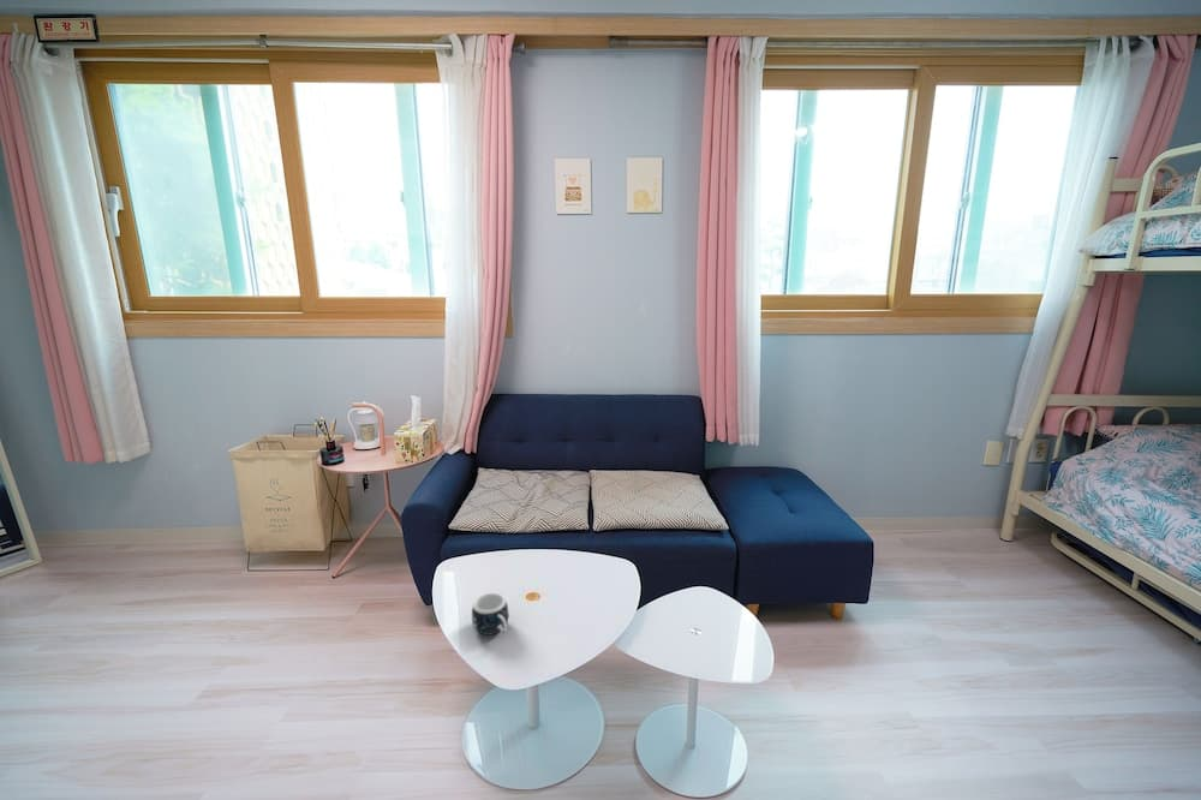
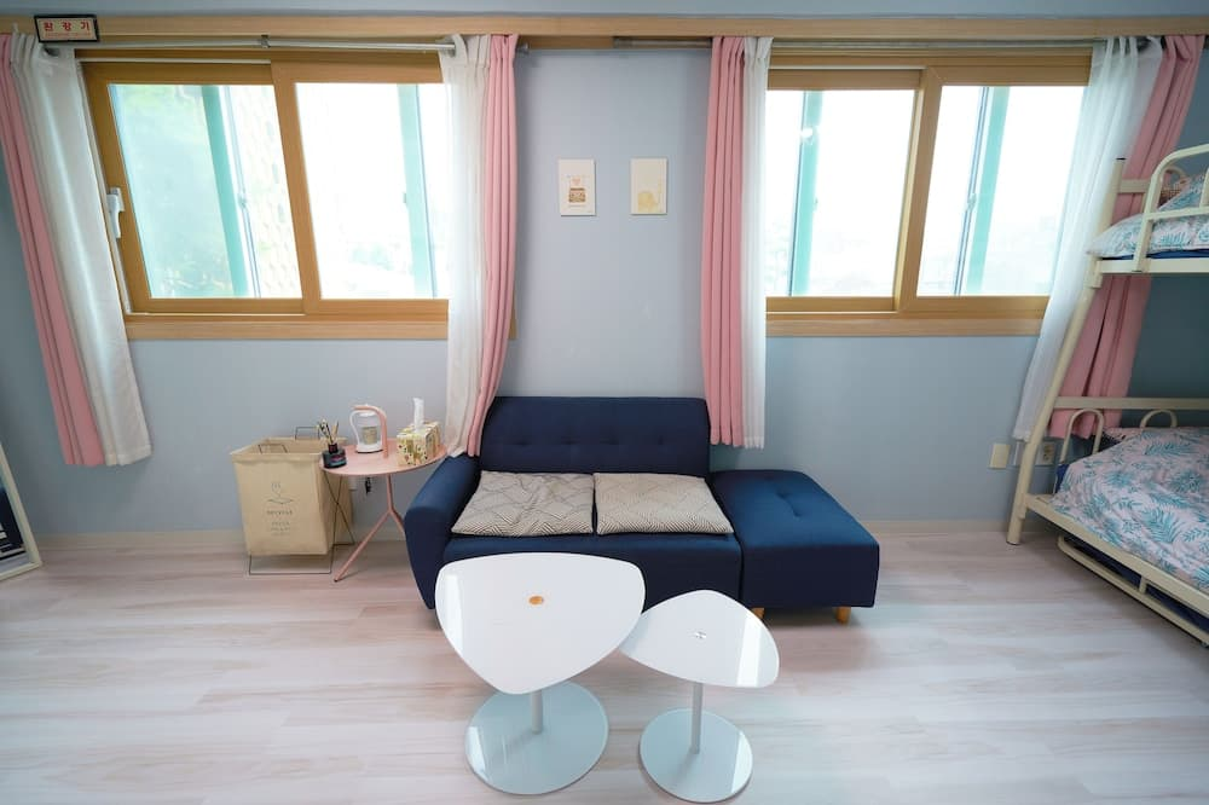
- mug [471,592,510,637]
